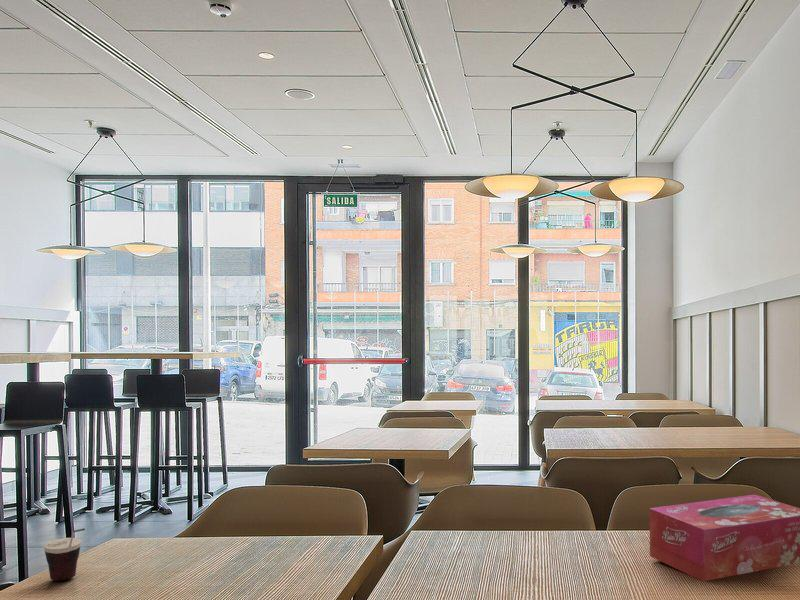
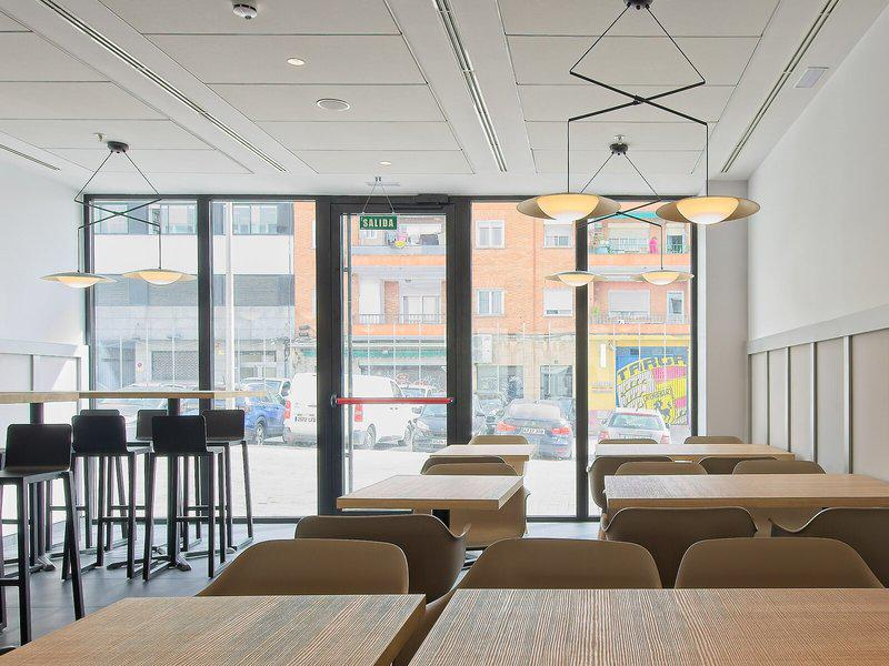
- tissue box [649,494,800,582]
- cup [43,527,86,581]
